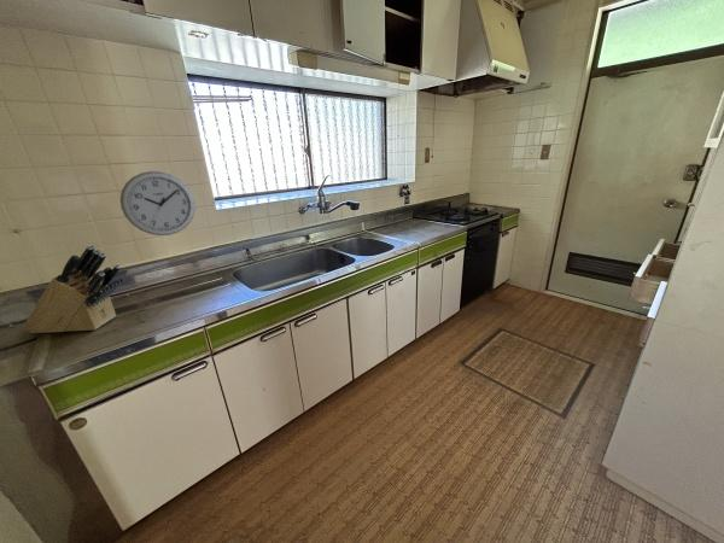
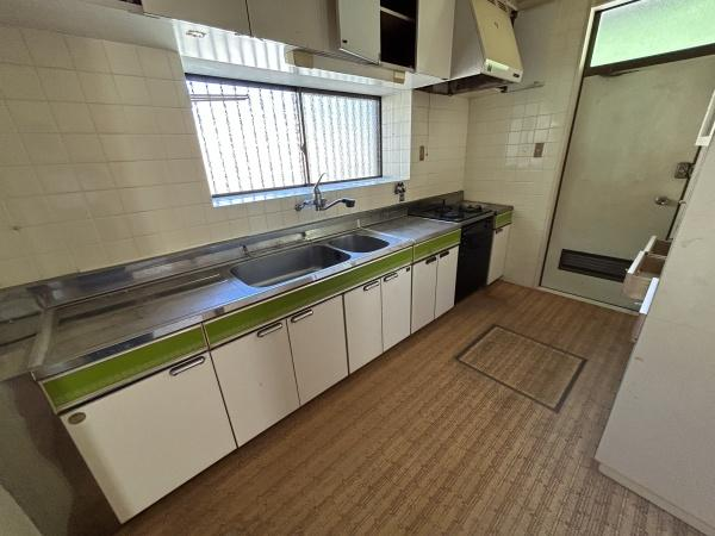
- knife block [22,244,124,334]
- wall clock [119,170,197,237]
